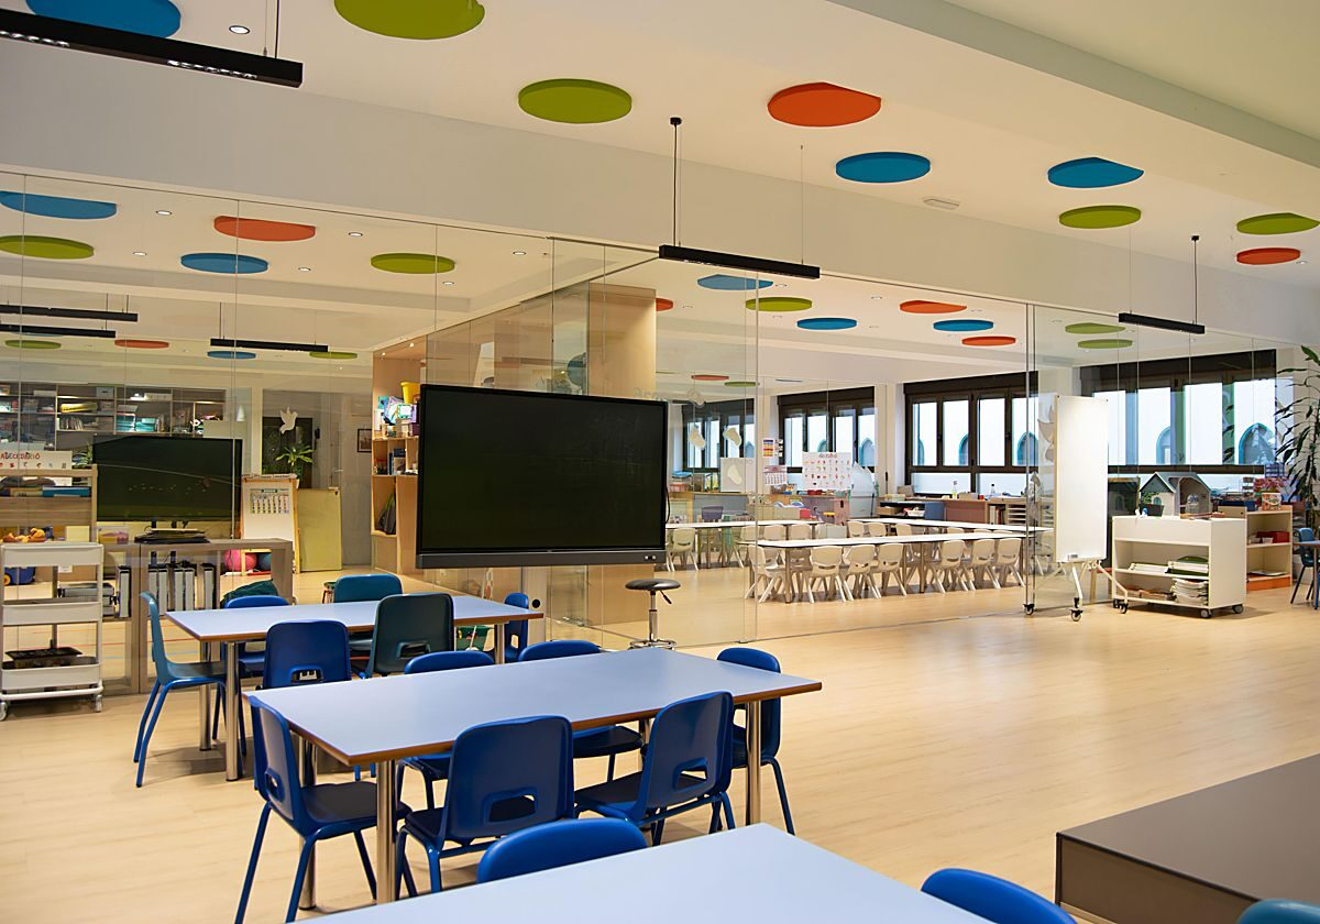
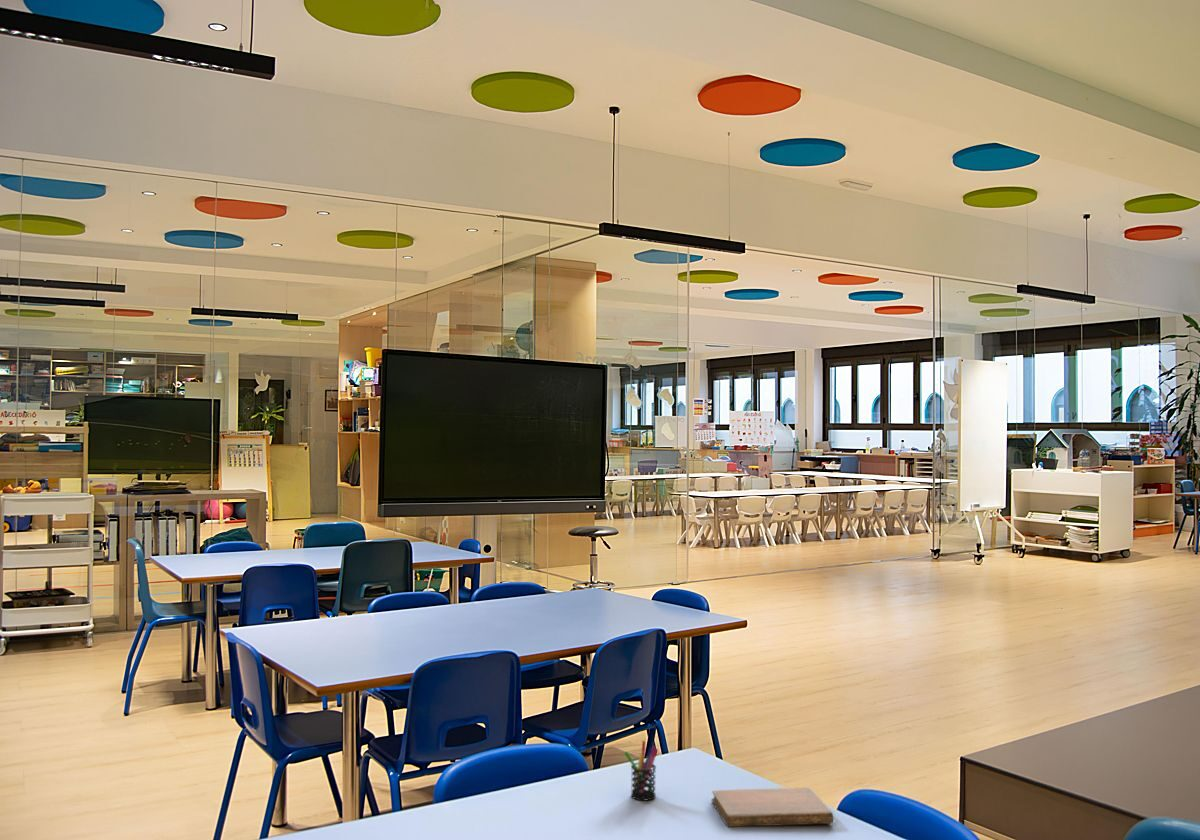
+ pen holder [623,740,659,801]
+ notebook [711,787,834,828]
